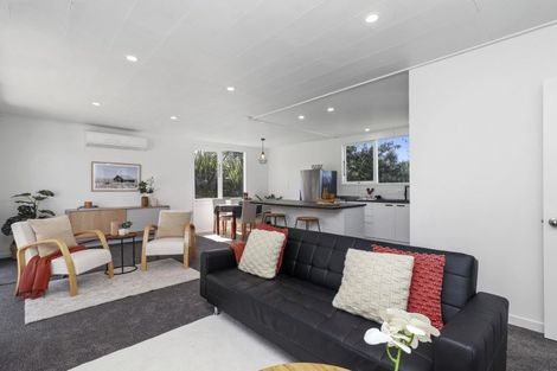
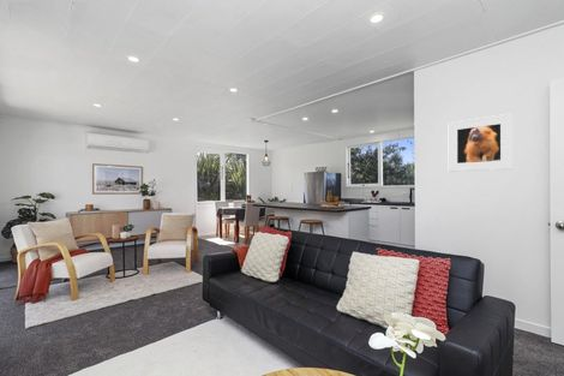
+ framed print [448,112,514,173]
